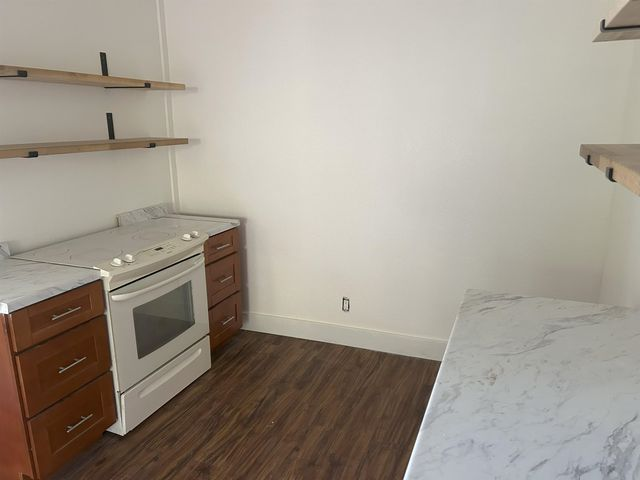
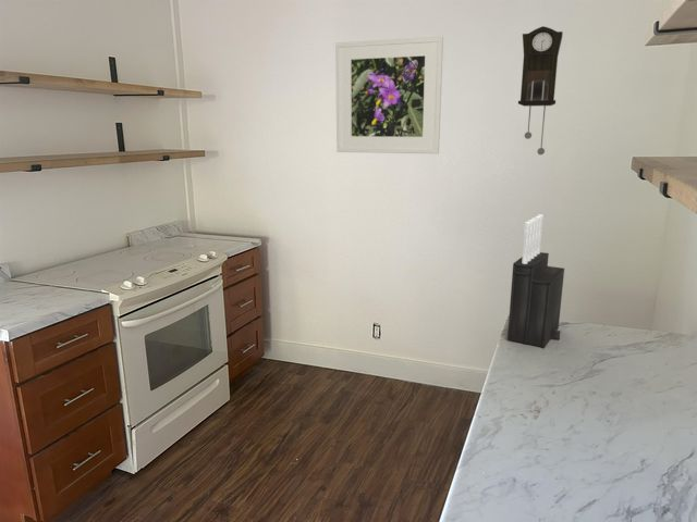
+ pendulum clock [517,25,564,156]
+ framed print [334,36,444,154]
+ knife block [506,213,565,349]
